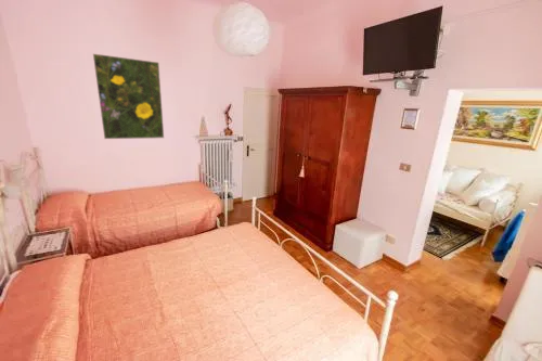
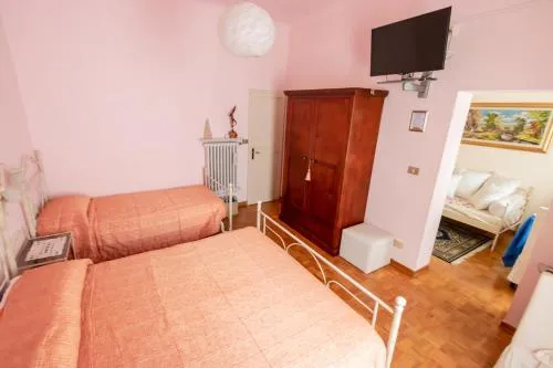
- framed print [92,52,165,140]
